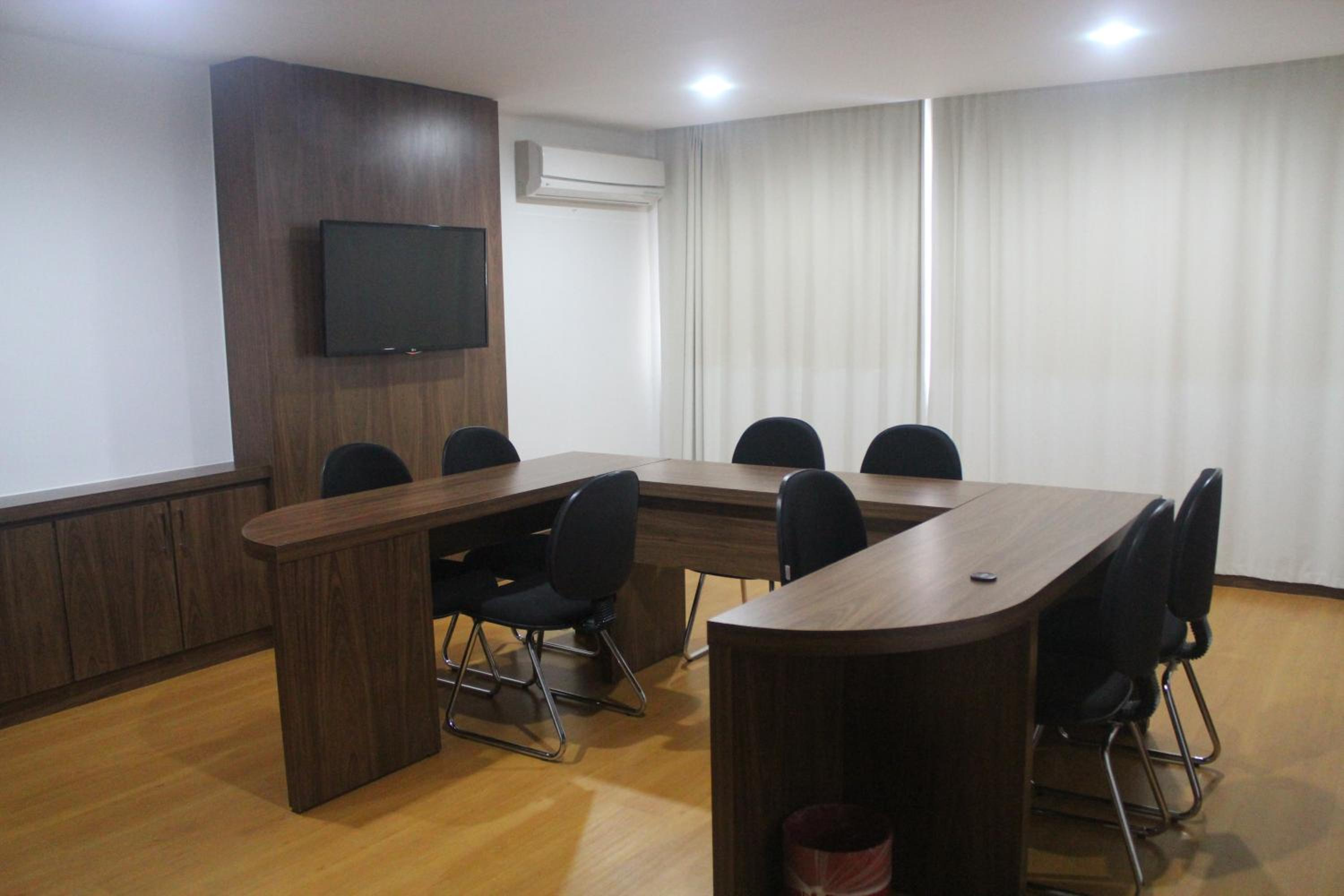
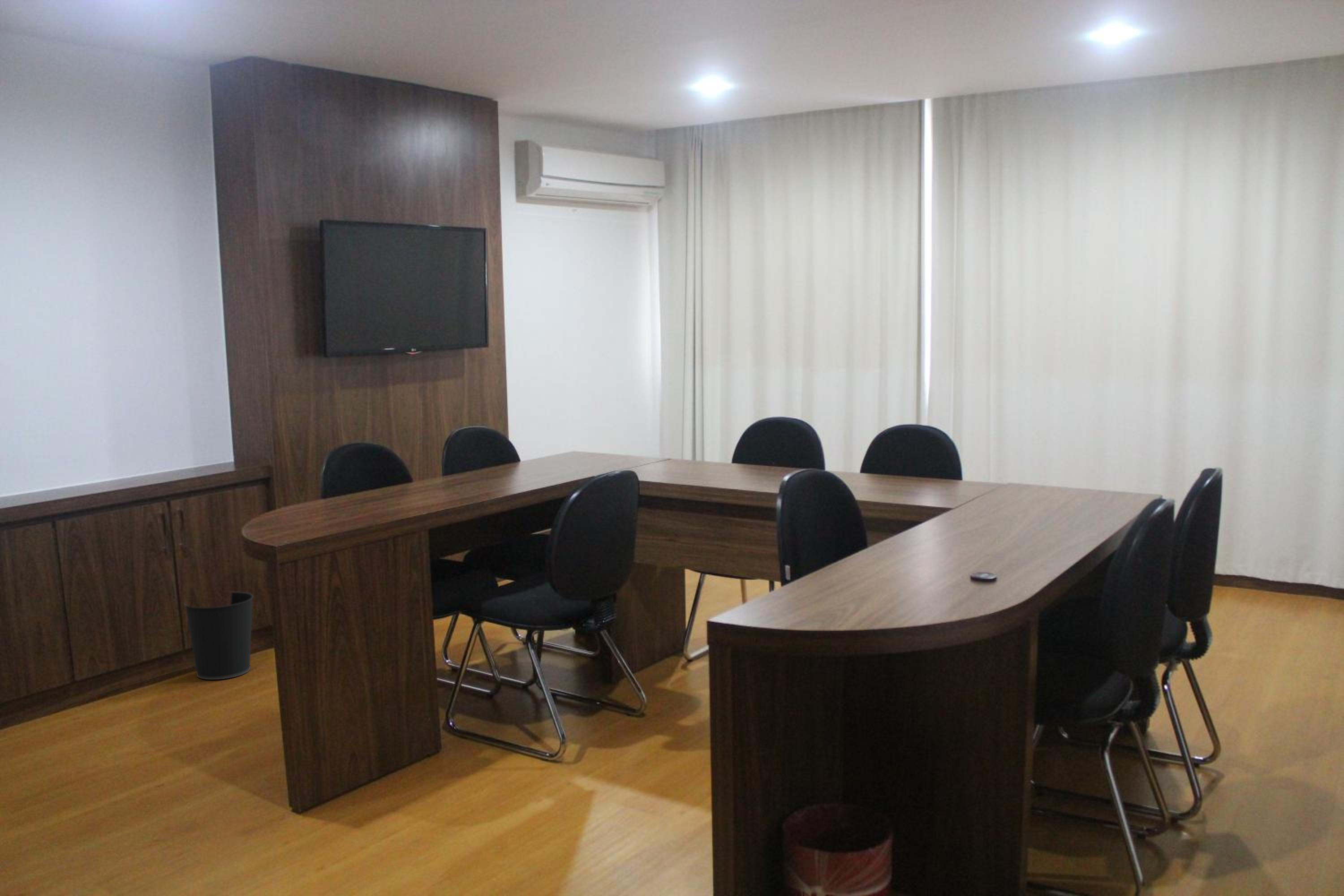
+ wastebasket [183,591,254,680]
